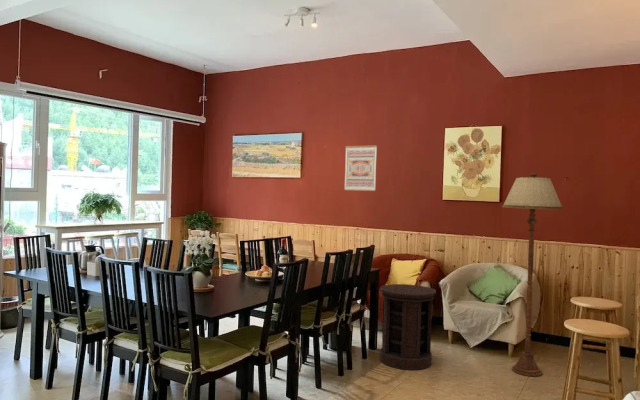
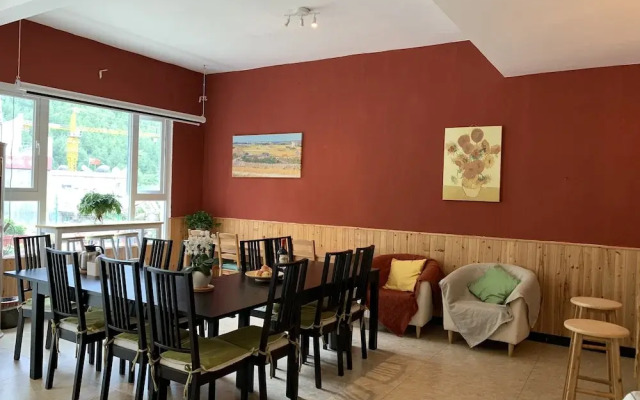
- side table [379,283,437,371]
- wall art [343,144,378,192]
- floor lamp [501,172,564,377]
